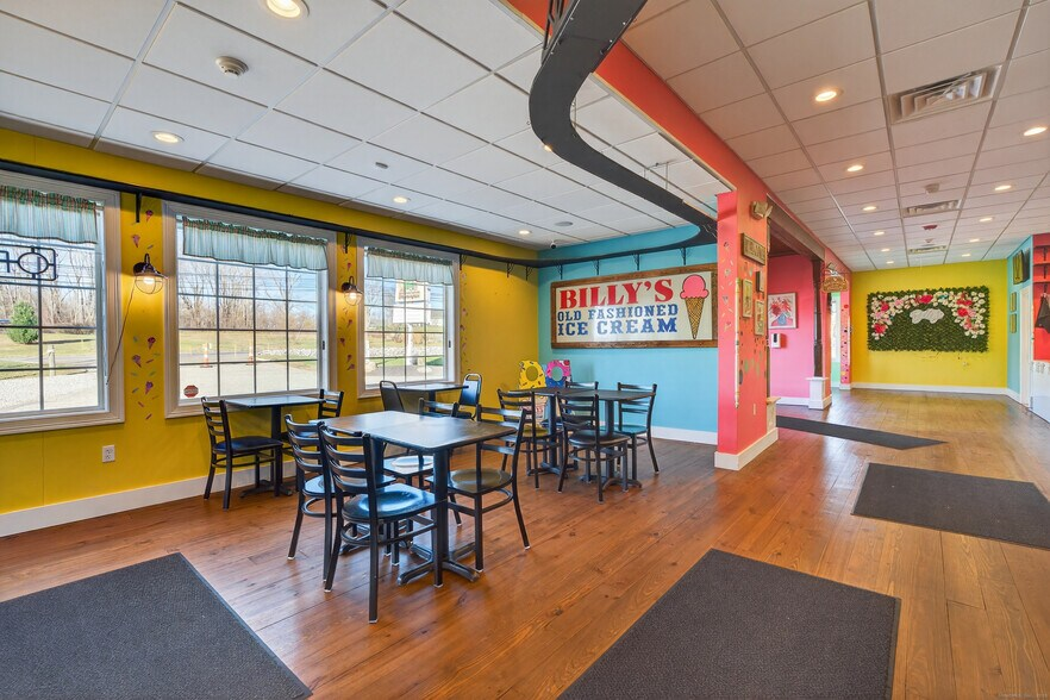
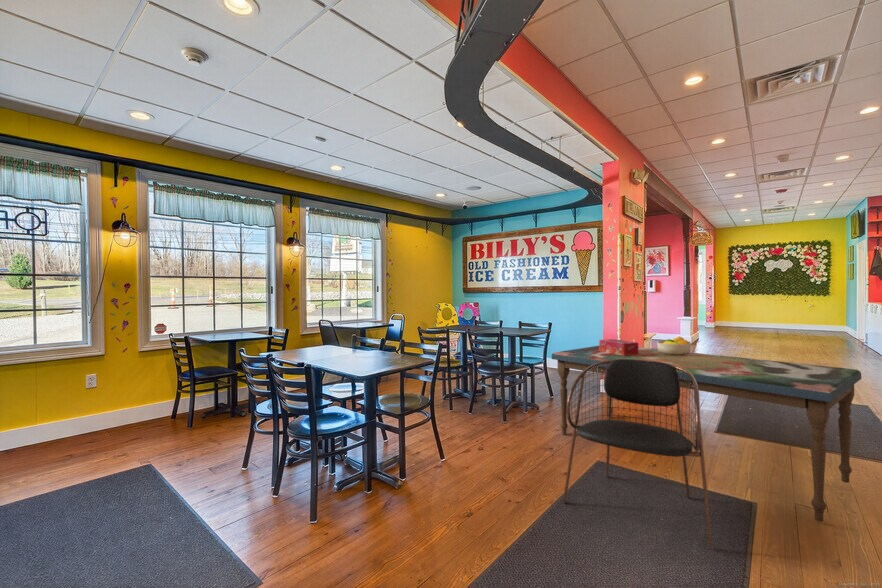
+ fruit bowl [656,335,692,355]
+ tissue box [598,338,639,356]
+ dining table [551,345,862,522]
+ dining chair [562,359,714,548]
